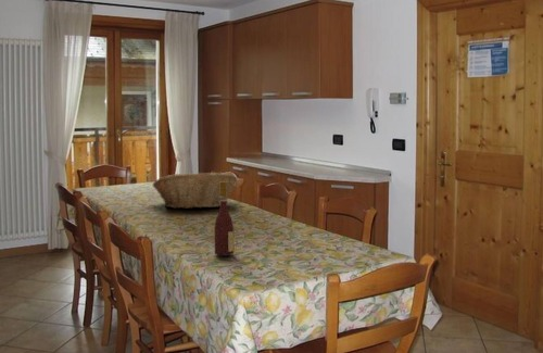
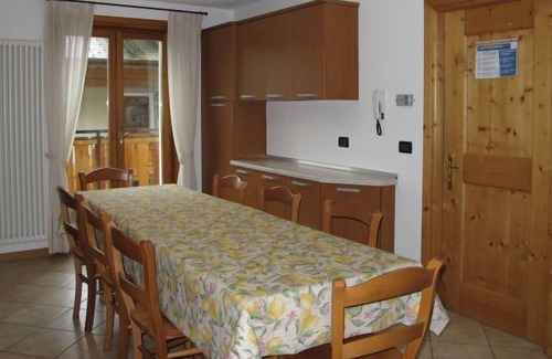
- wine bottle [214,181,236,256]
- fruit basket [152,172,238,210]
